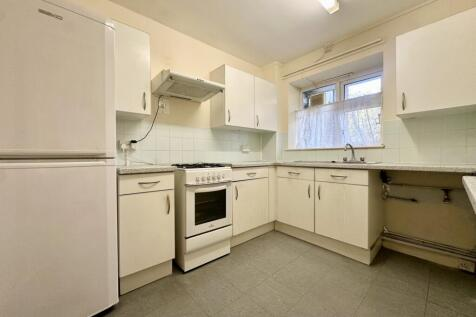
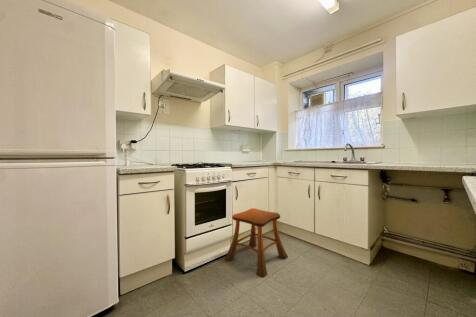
+ stool [224,207,289,278]
